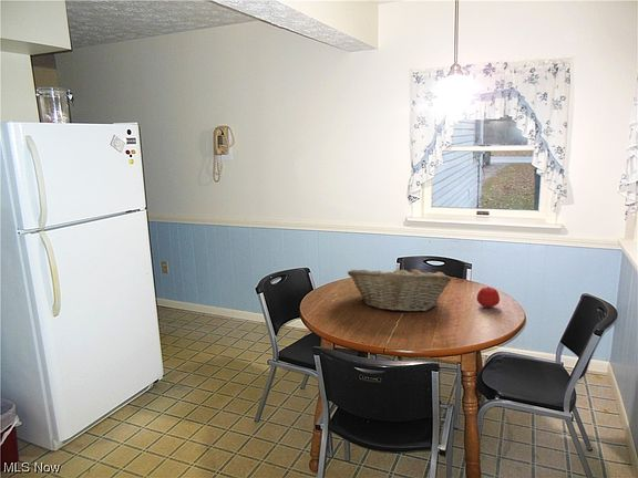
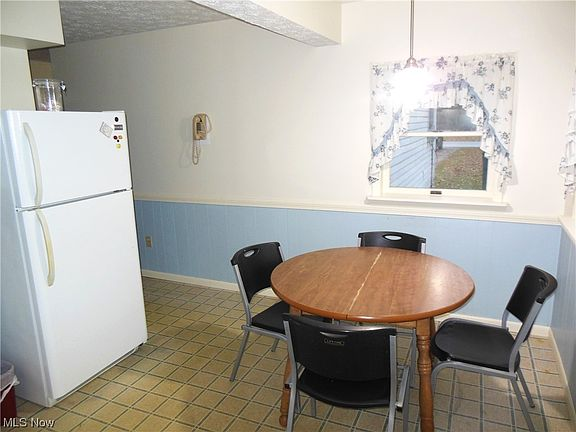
- fruit basket [347,264,452,313]
- apple [475,285,501,309]
